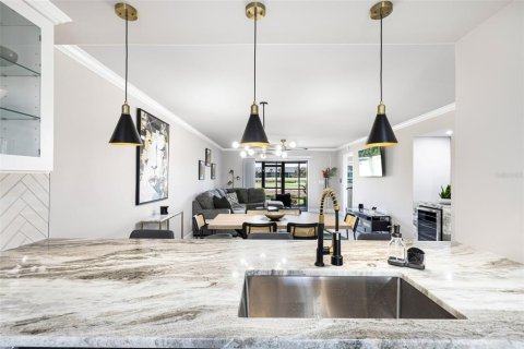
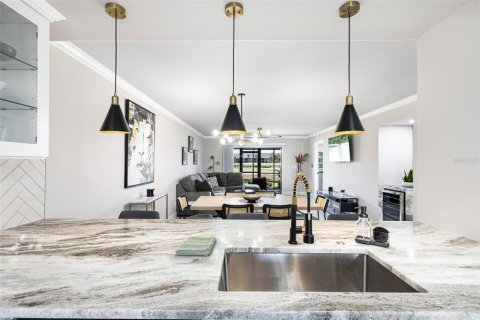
+ dish towel [174,236,217,257]
